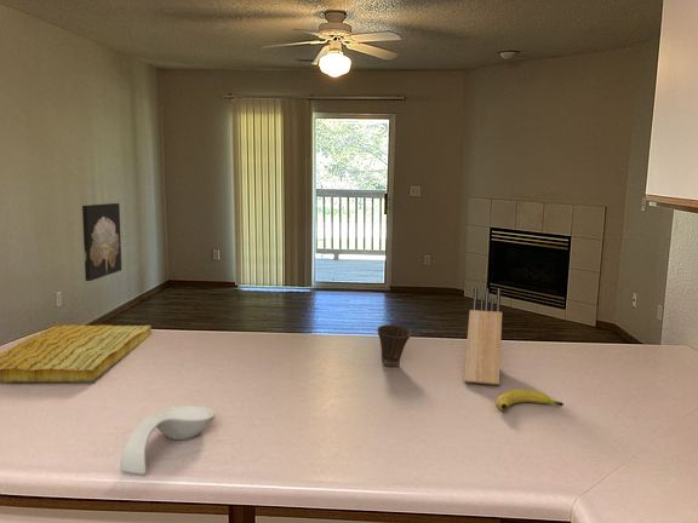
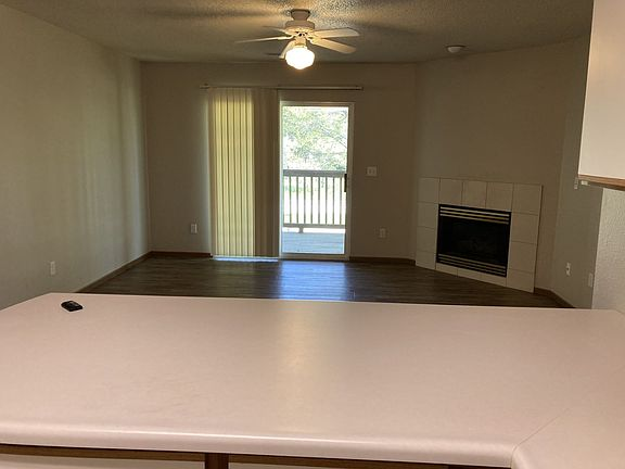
- spoon rest [119,404,216,476]
- cutting board [0,323,153,383]
- cup [377,323,412,368]
- wall art [81,202,122,282]
- fruit [494,389,565,412]
- knife block [463,287,503,386]
